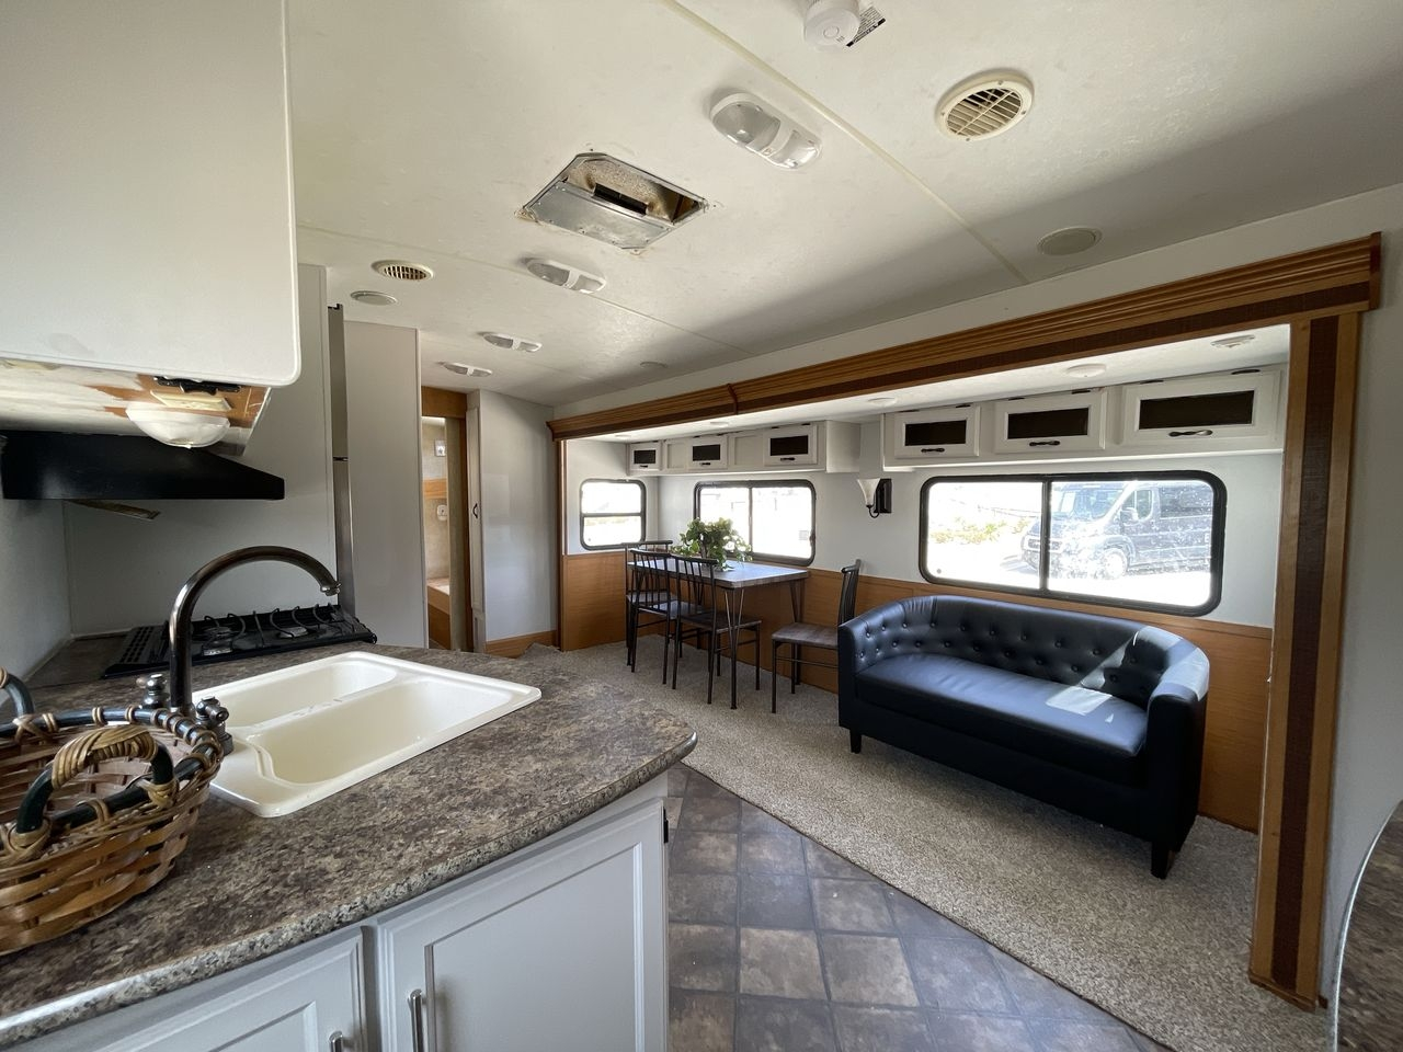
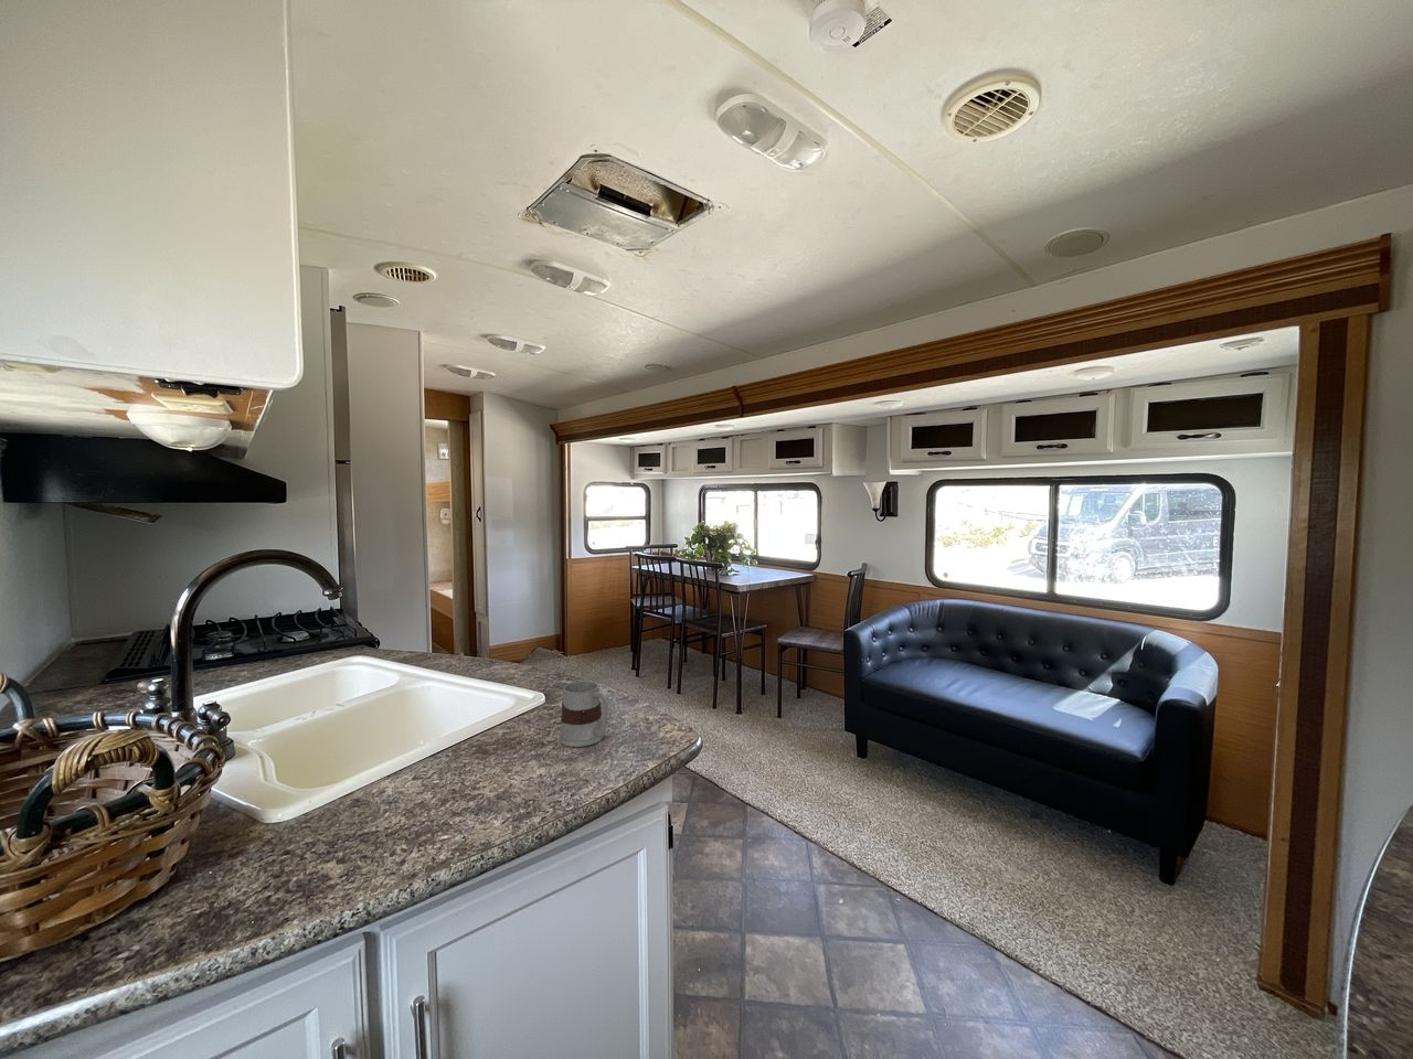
+ mug [557,680,610,748]
